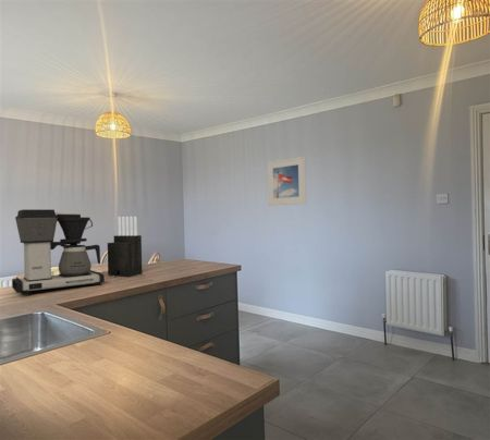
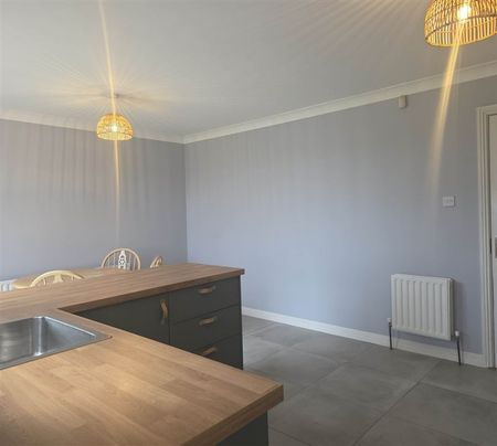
- coffee maker [11,208,106,296]
- knife block [107,216,143,278]
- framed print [266,156,307,207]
